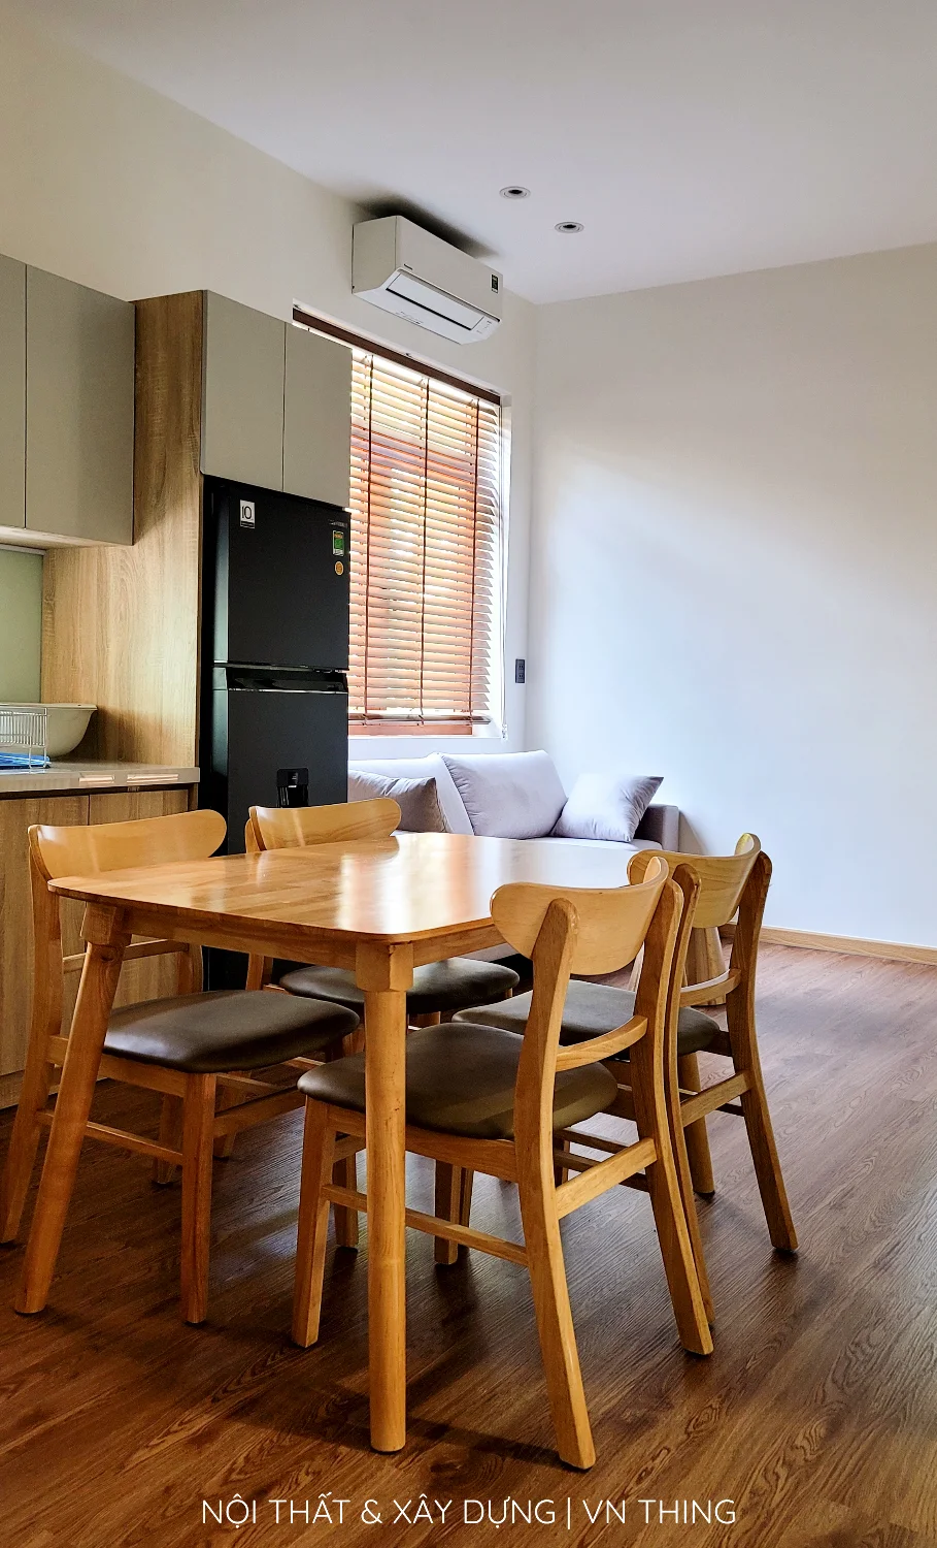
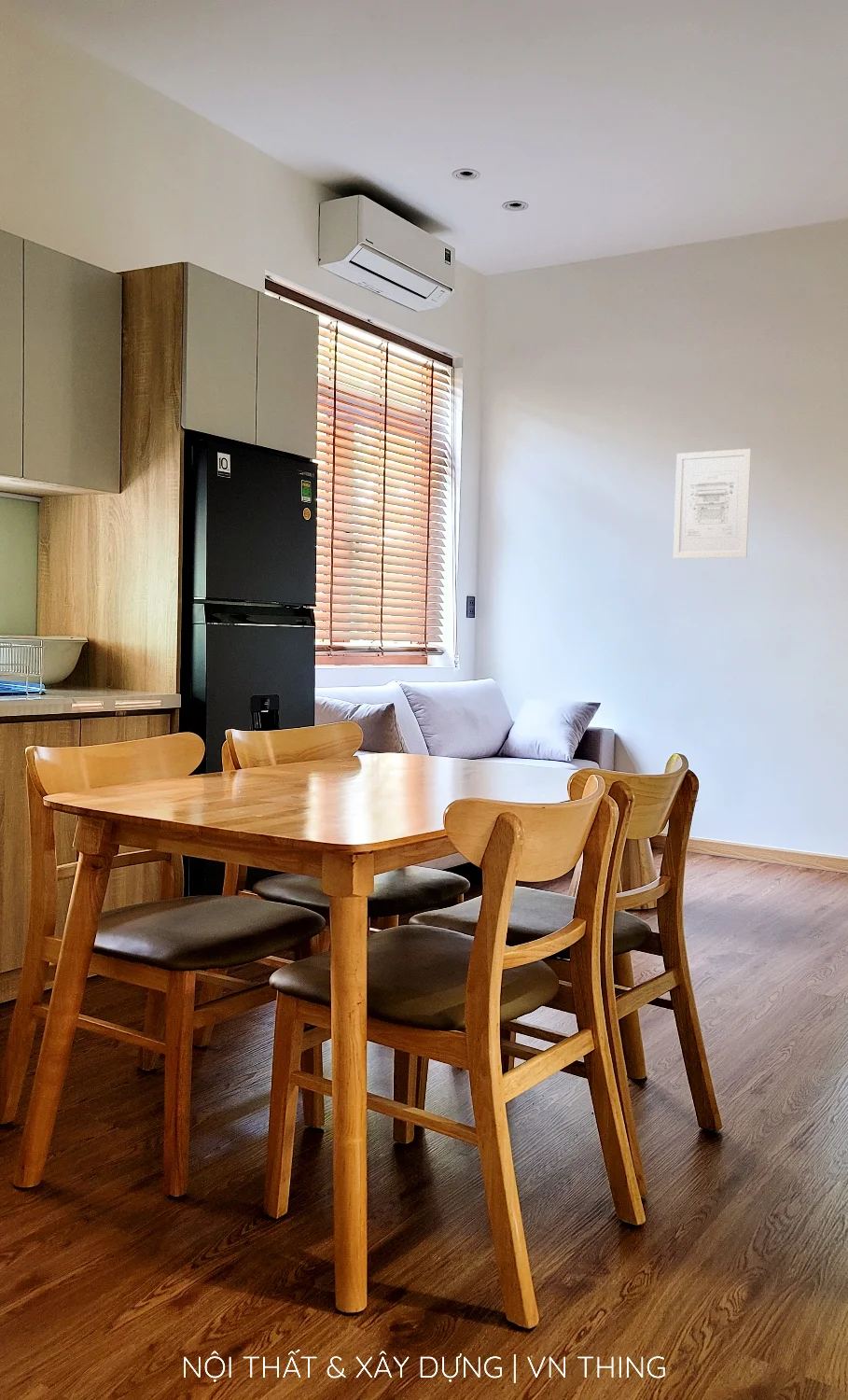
+ wall art [673,448,752,559]
